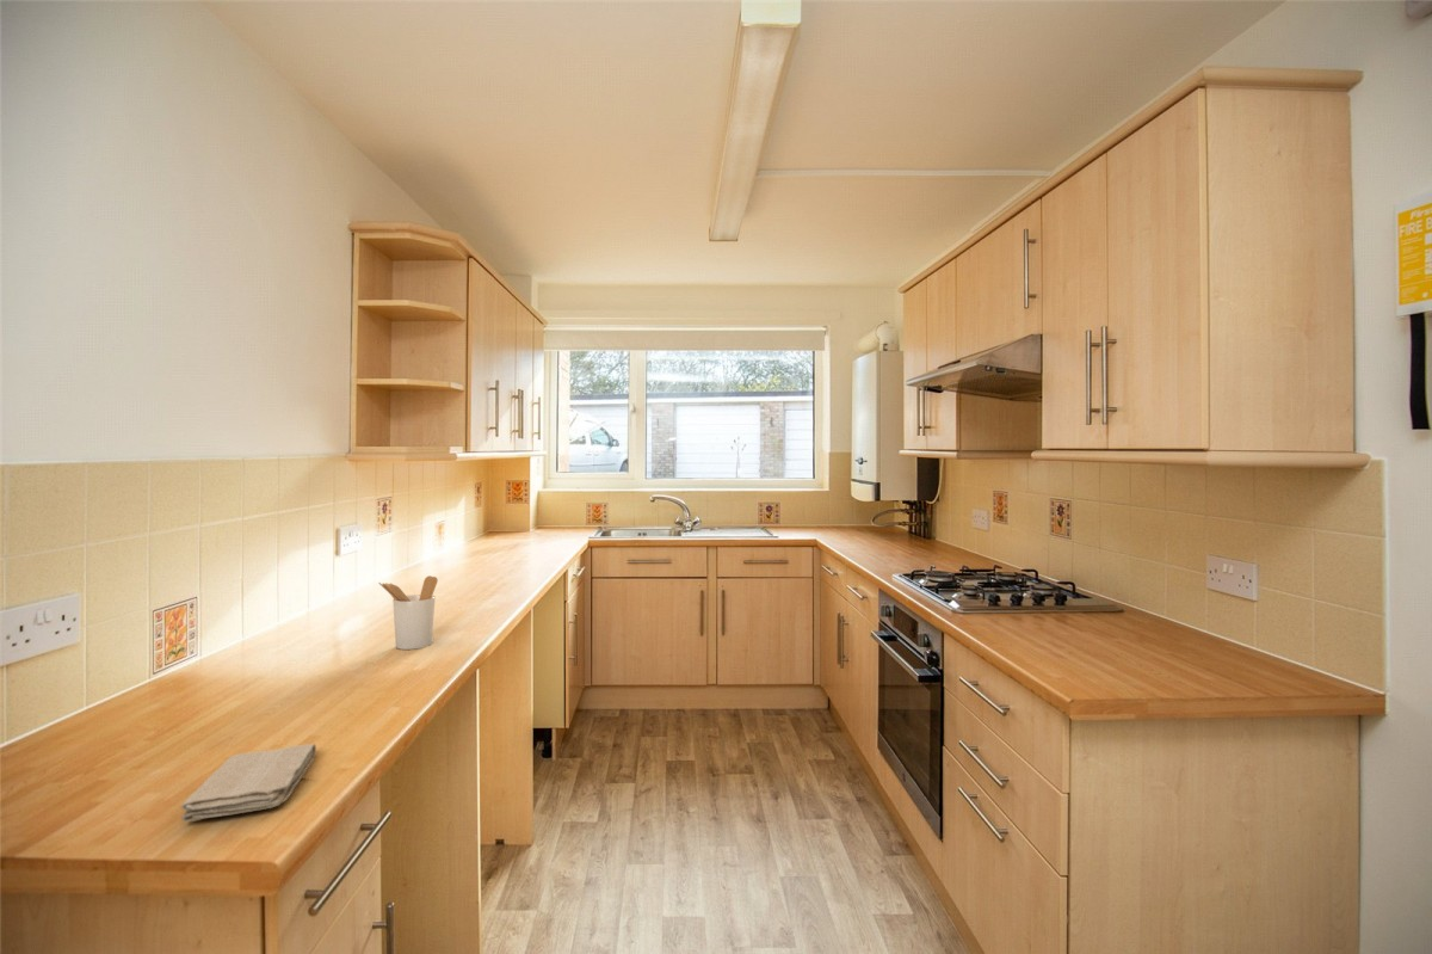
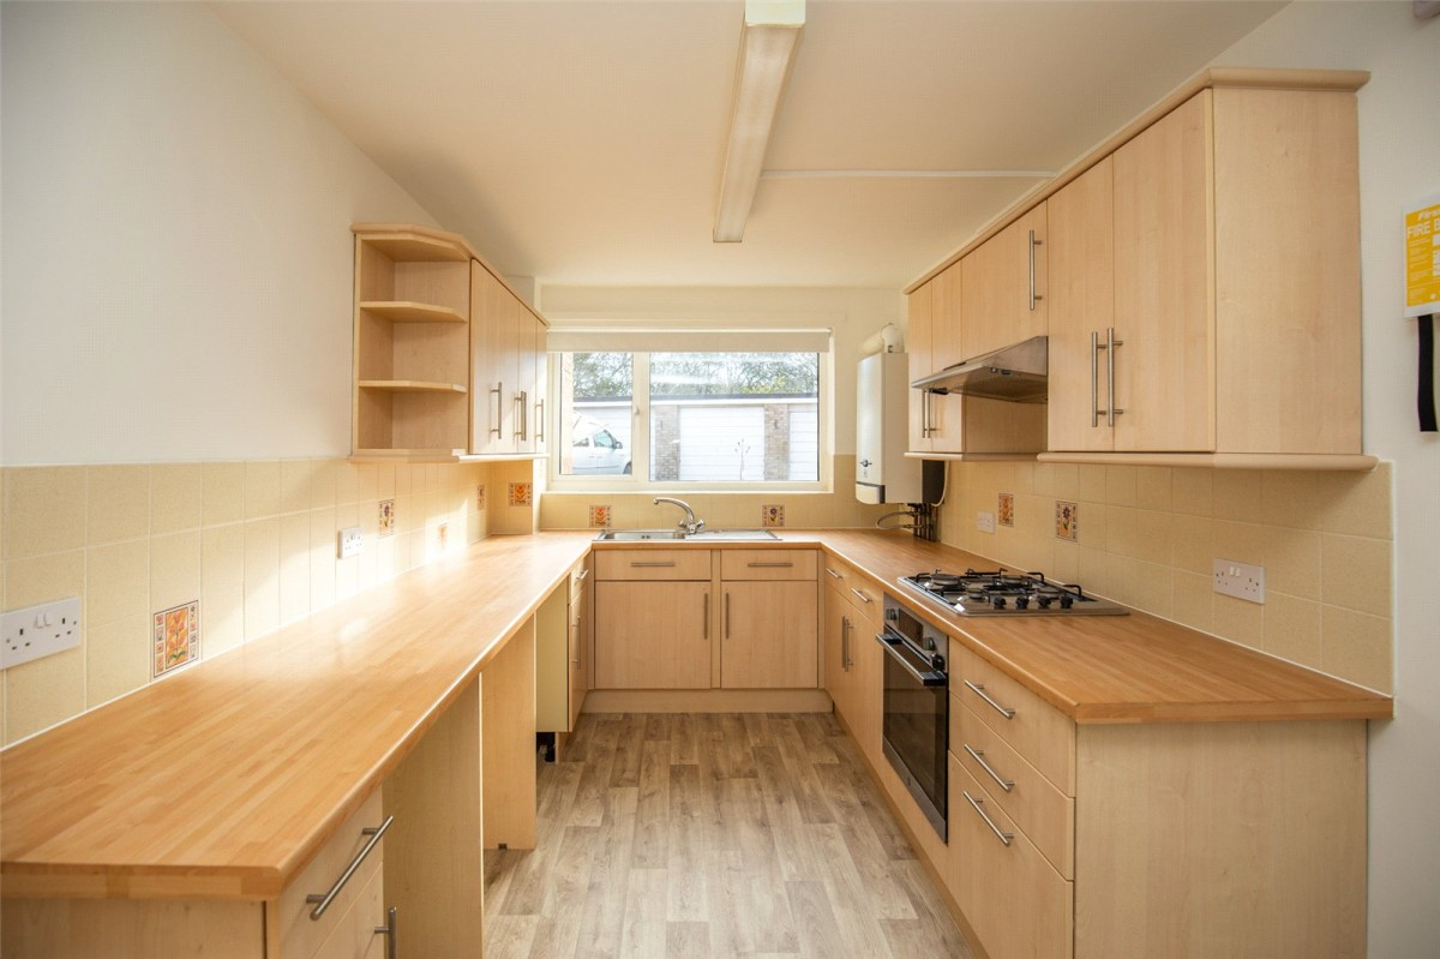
- washcloth [180,743,317,823]
- utensil holder [377,574,439,651]
